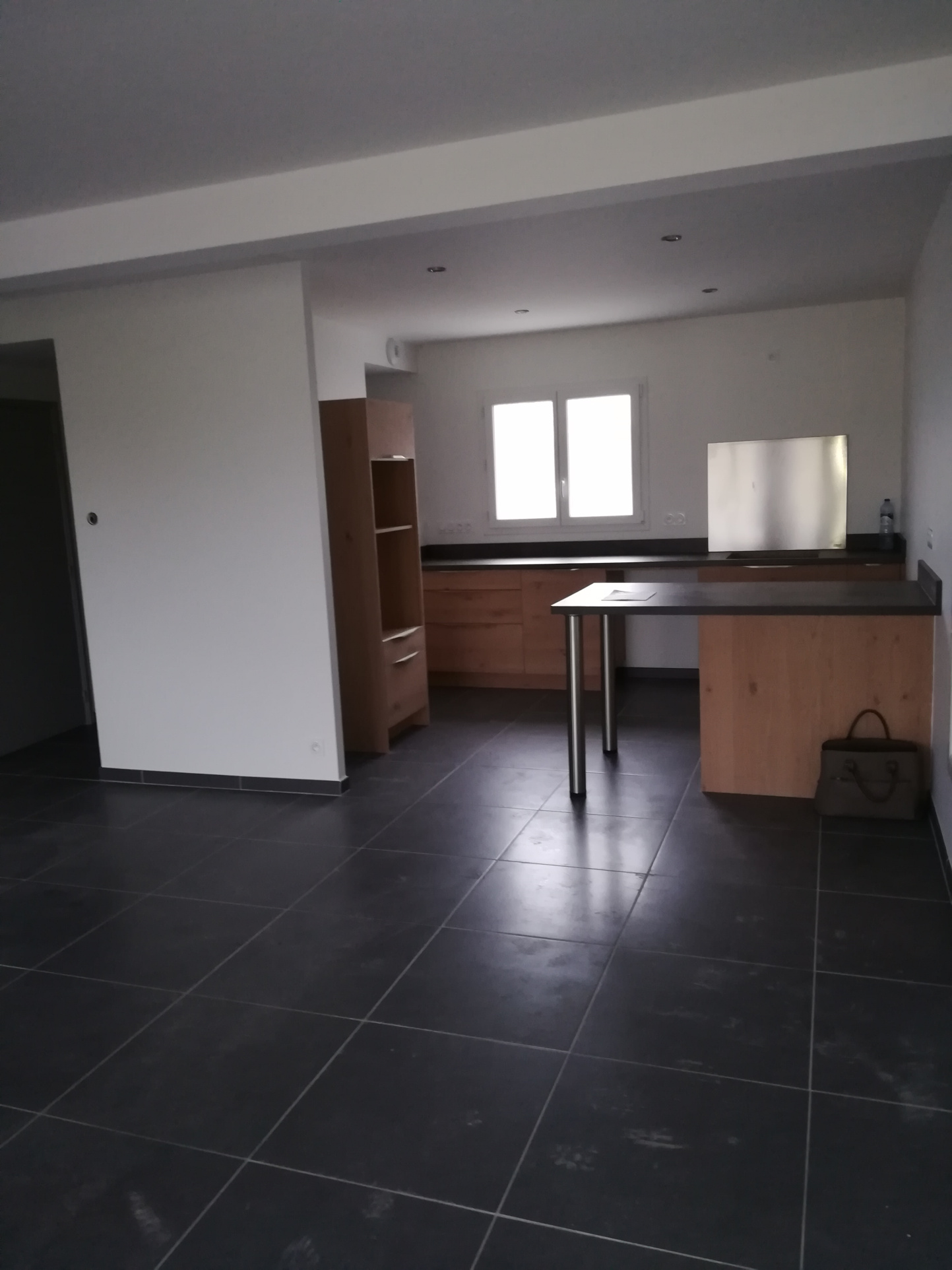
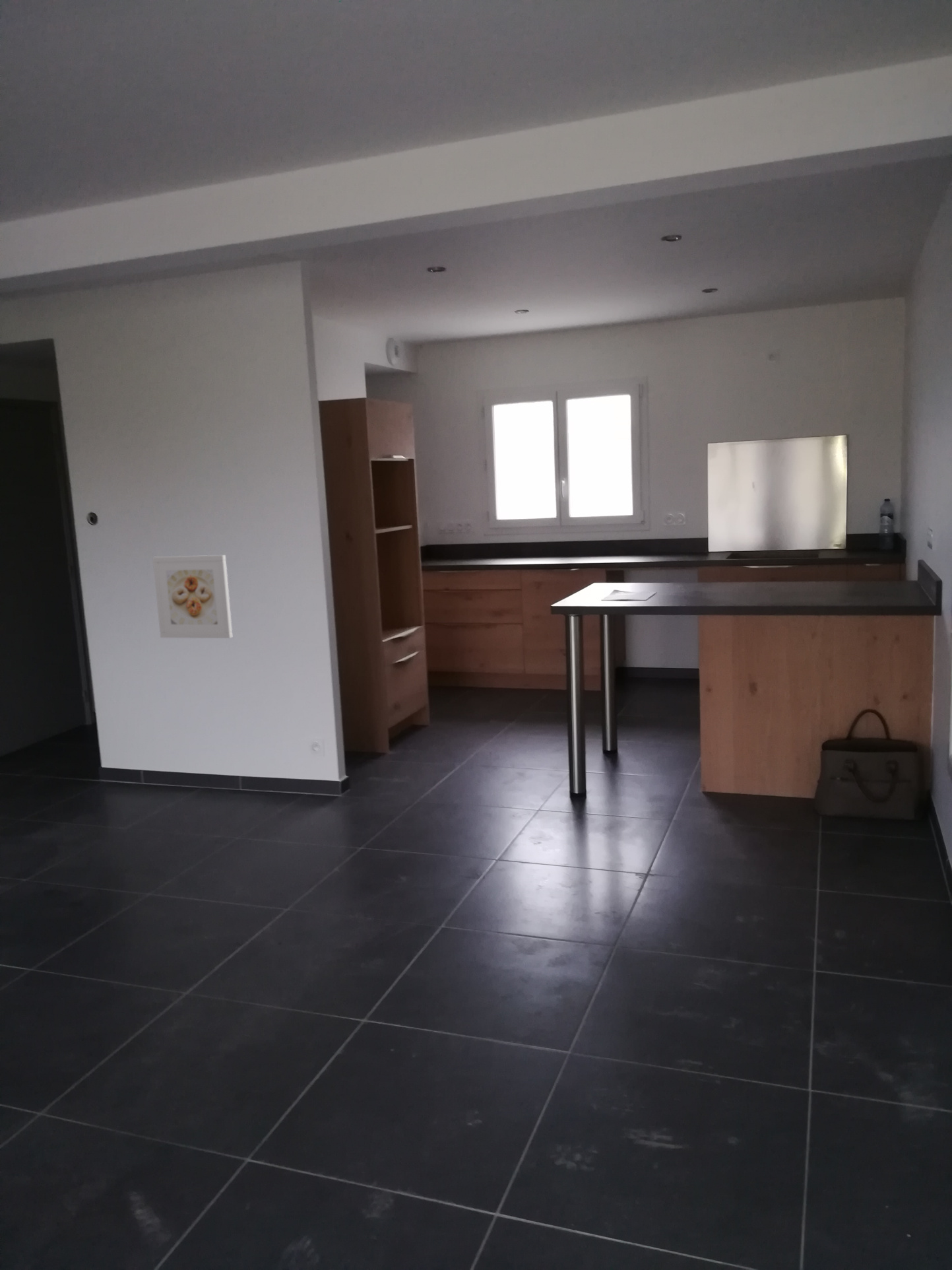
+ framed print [152,554,233,639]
